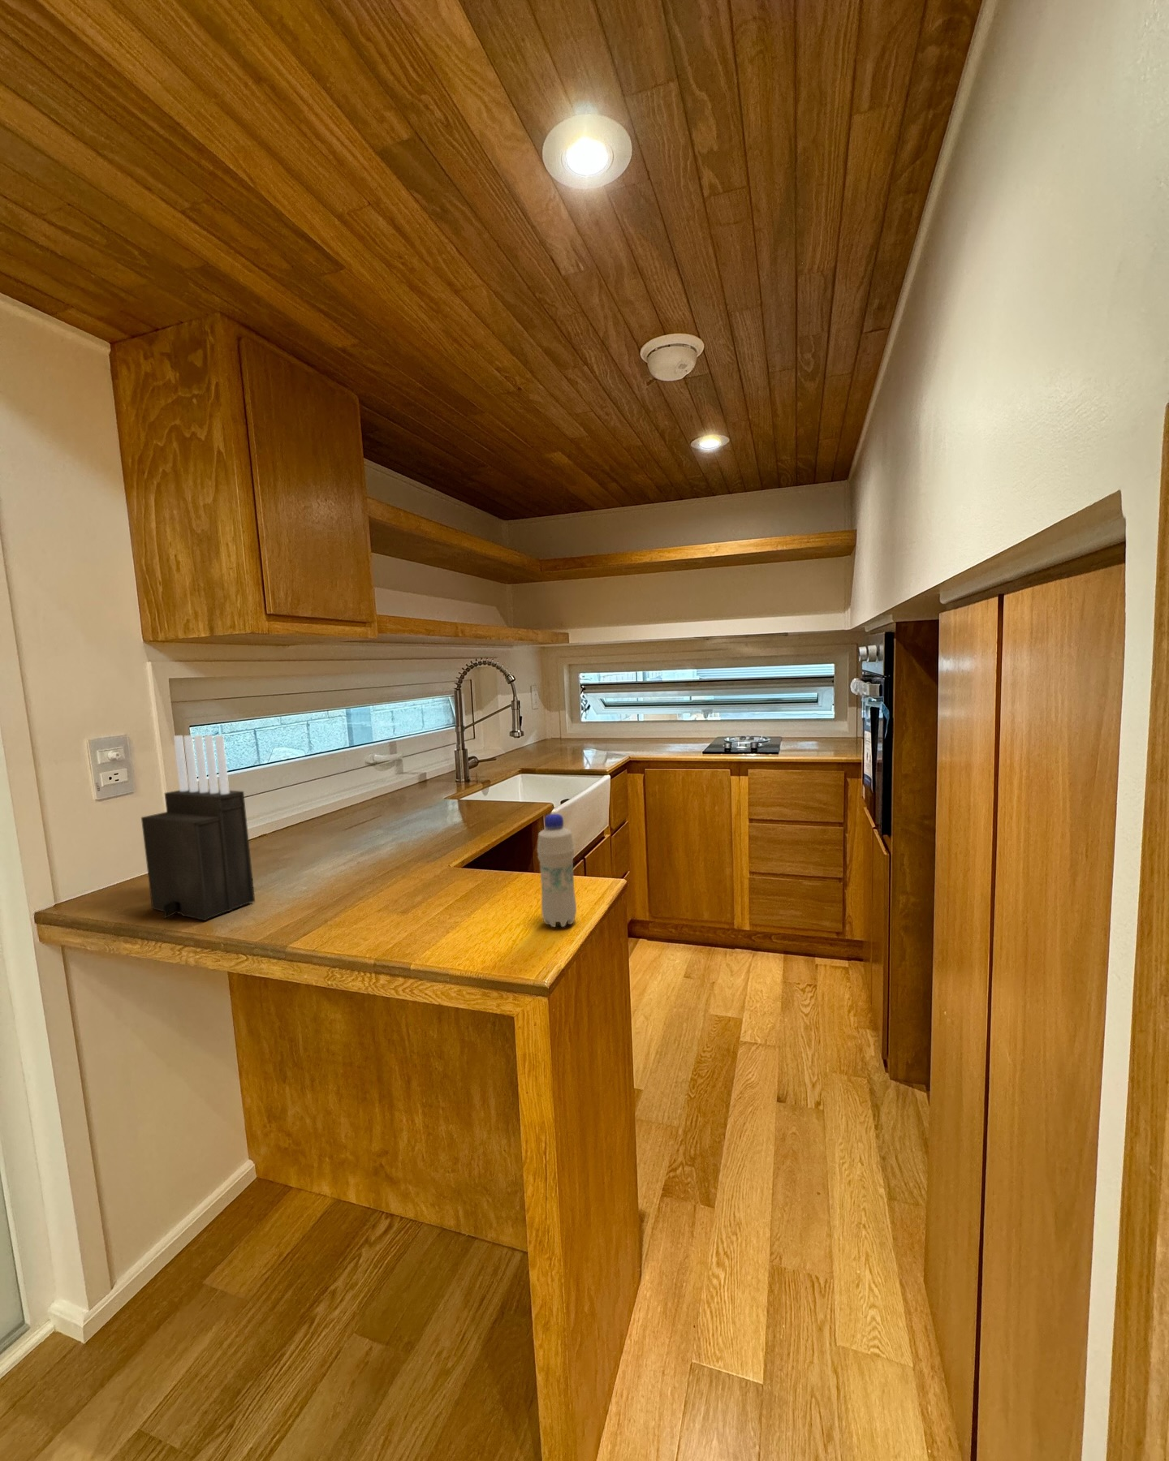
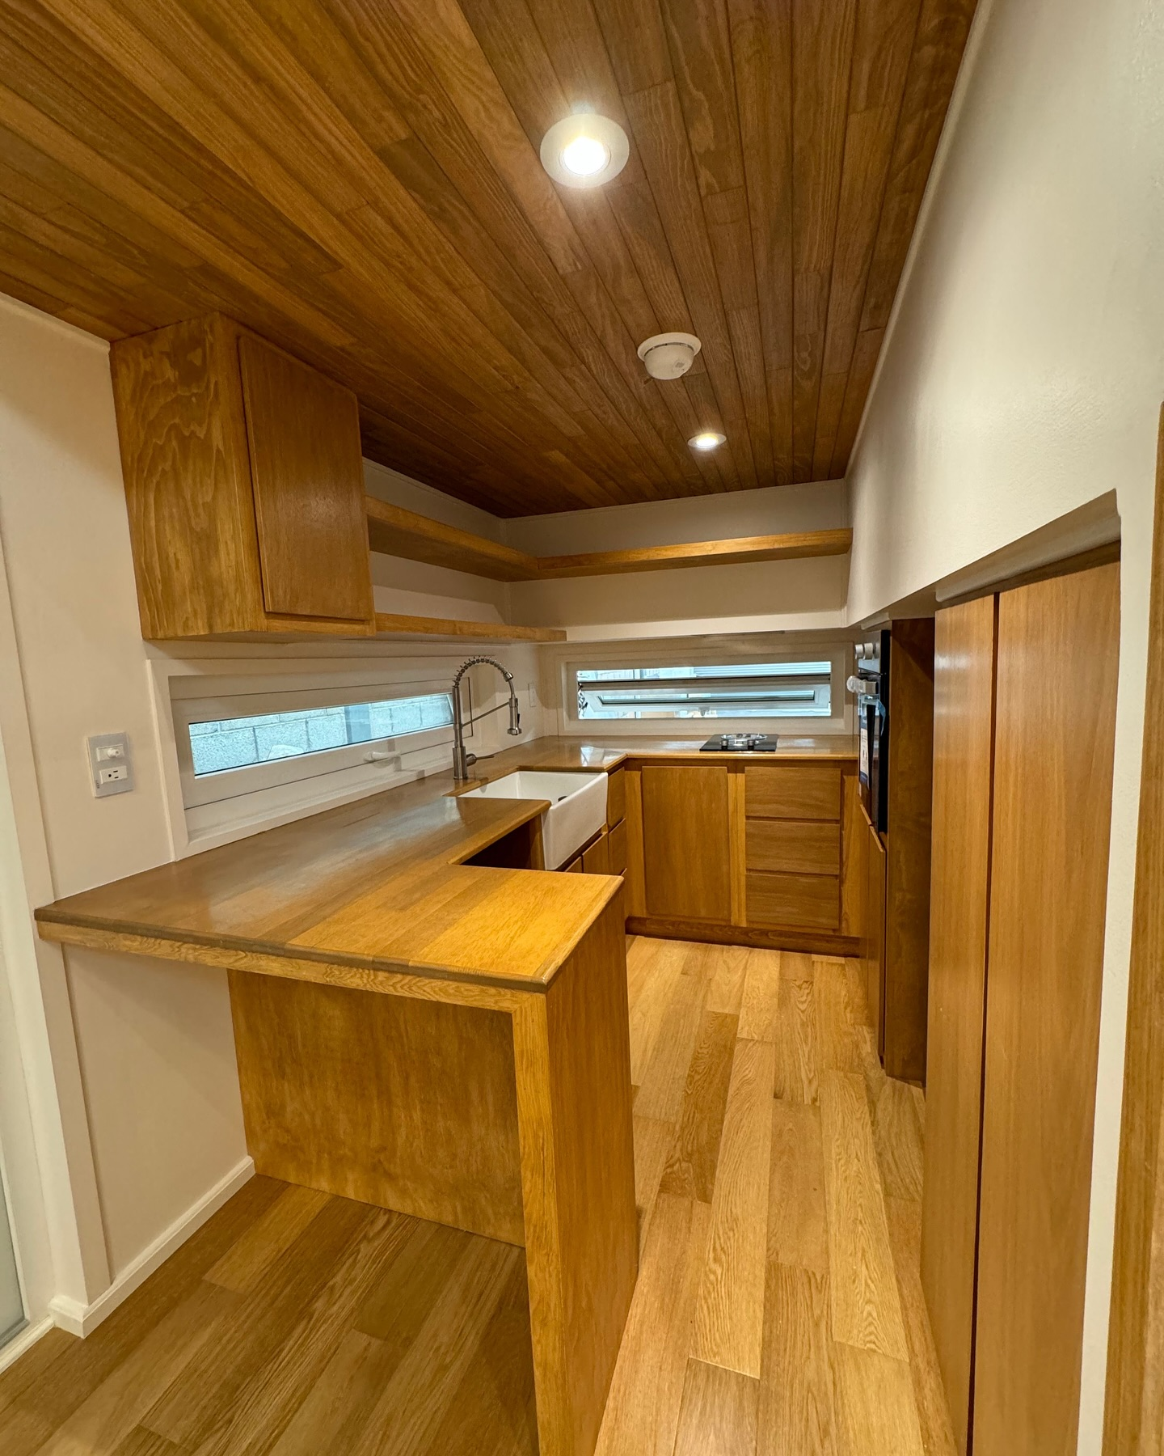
- bottle [536,813,577,928]
- knife block [141,735,255,921]
